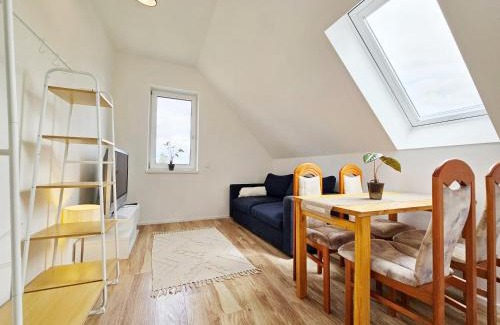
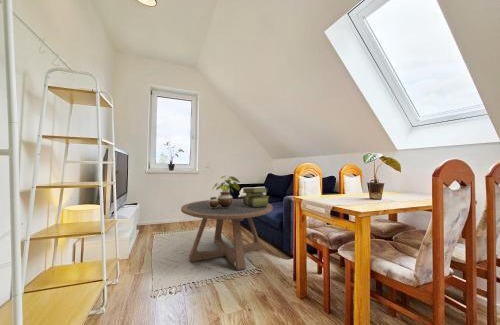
+ potted plant [209,174,241,208]
+ stack of books [241,186,270,207]
+ coffee table [180,198,274,271]
